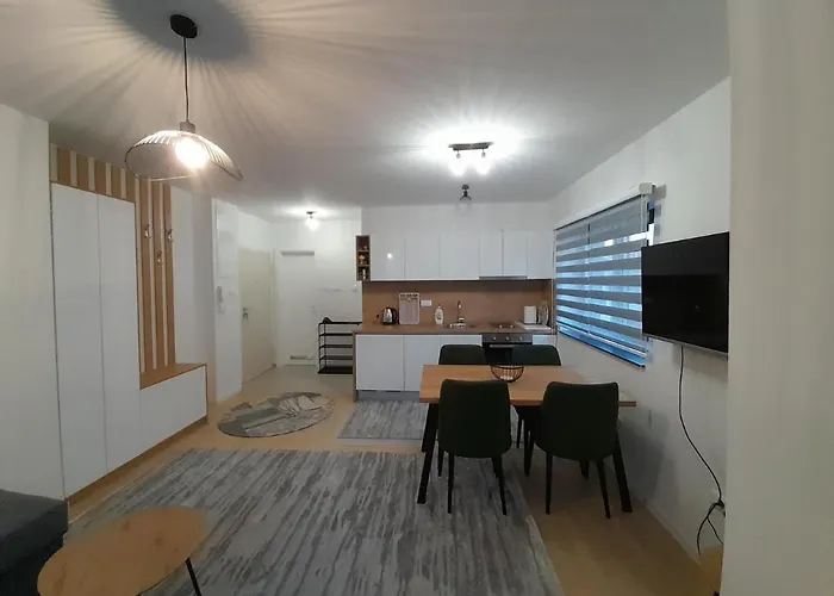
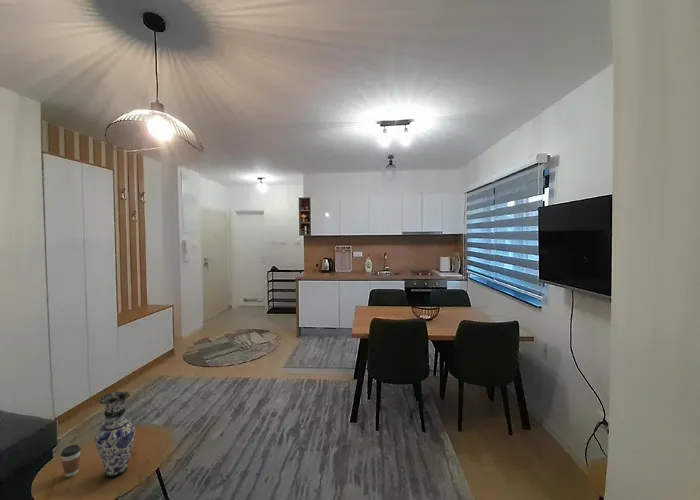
+ coffee cup [60,444,82,478]
+ vase [94,391,137,478]
